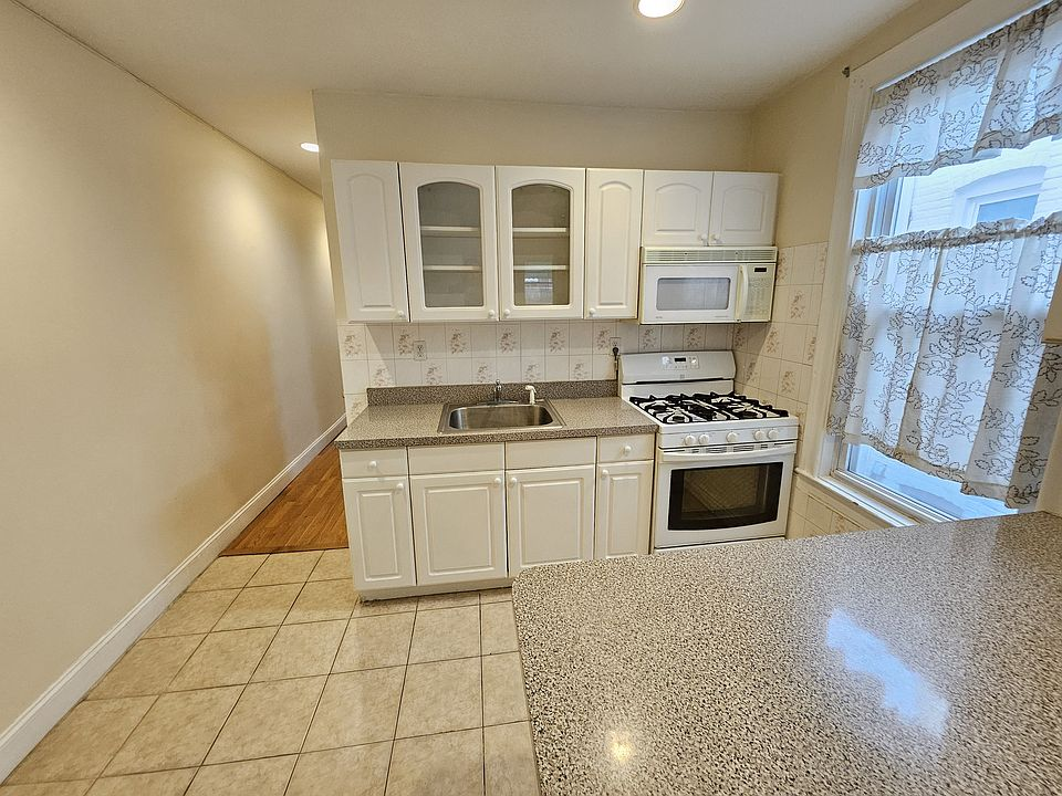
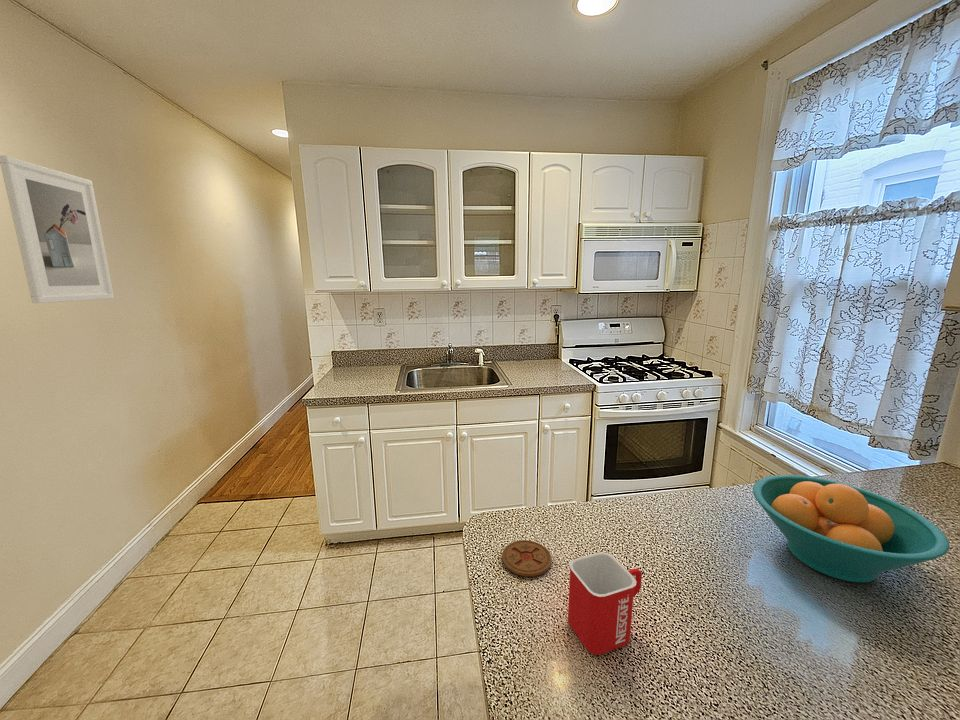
+ fruit bowl [752,474,950,583]
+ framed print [0,154,115,304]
+ coaster [501,539,553,577]
+ mug [567,551,643,656]
